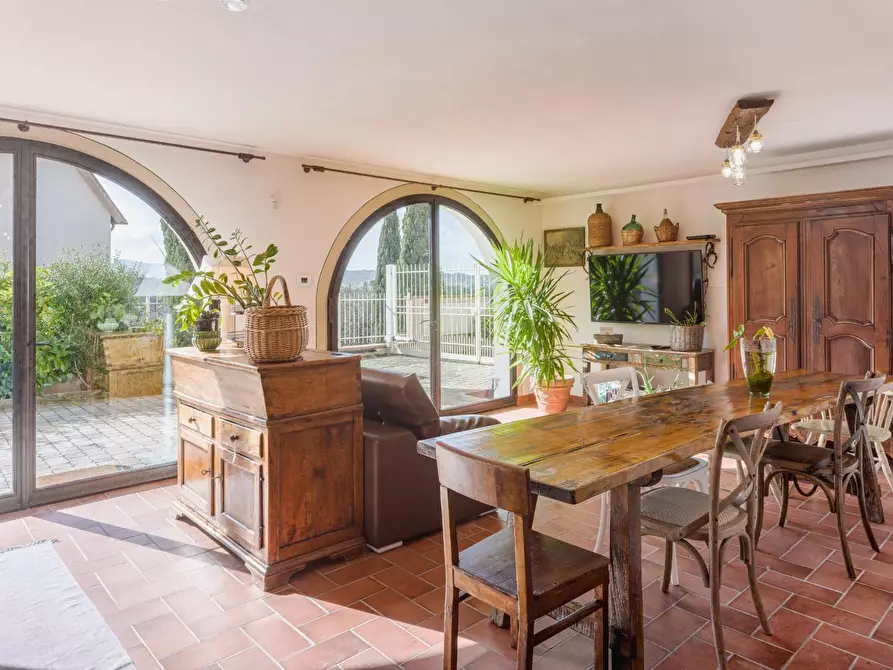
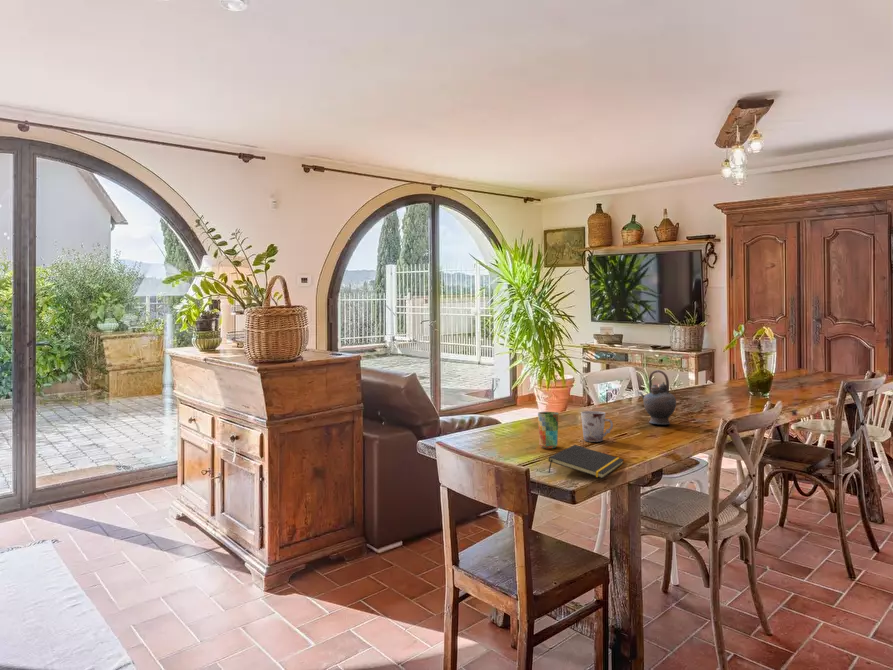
+ cup [537,411,560,449]
+ cup [580,410,614,443]
+ notepad [547,444,625,479]
+ teapot [638,369,677,426]
